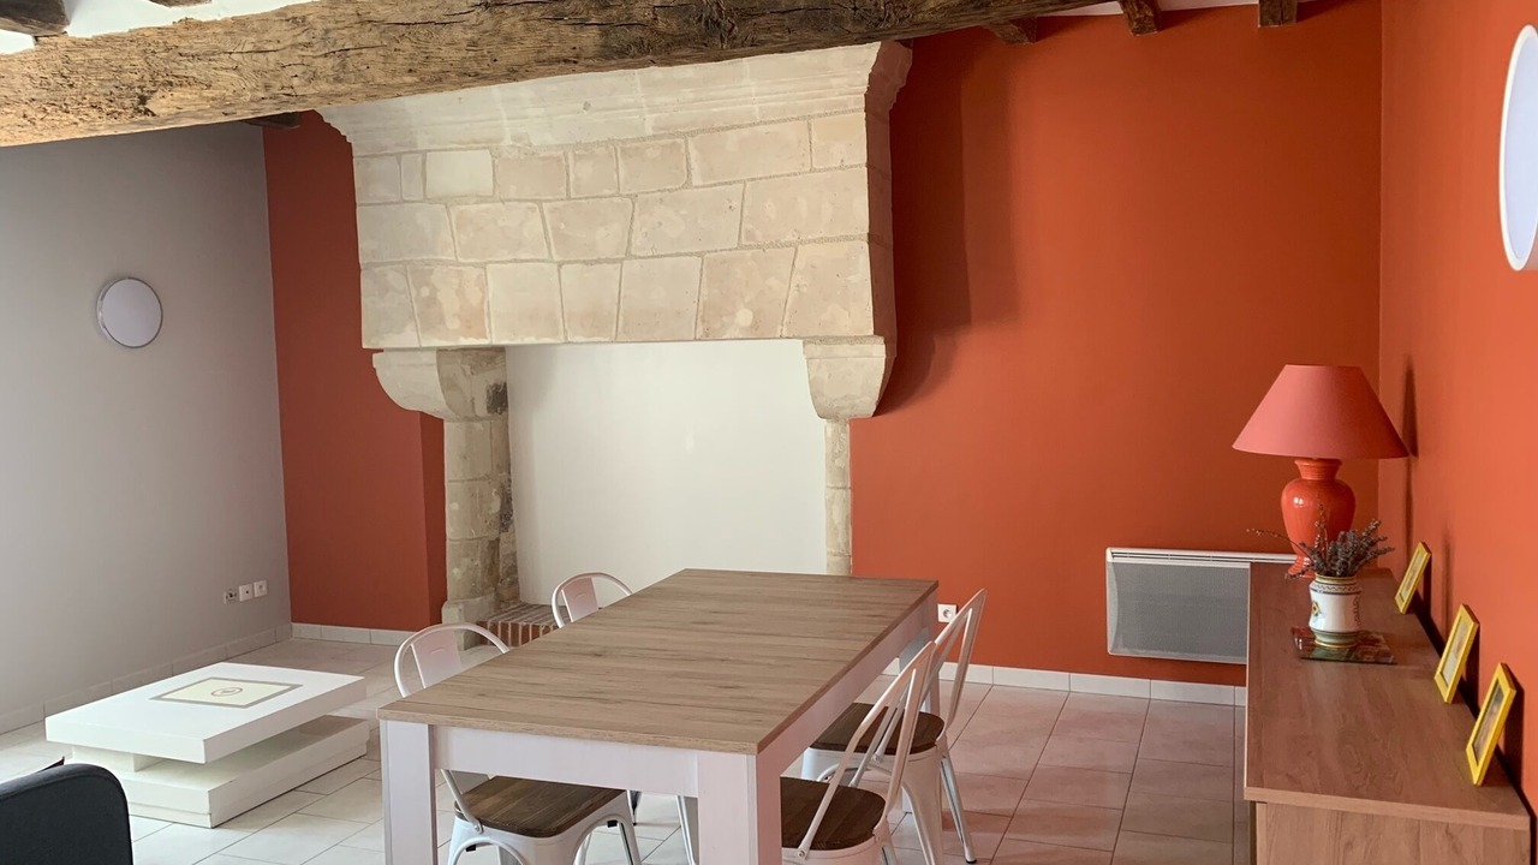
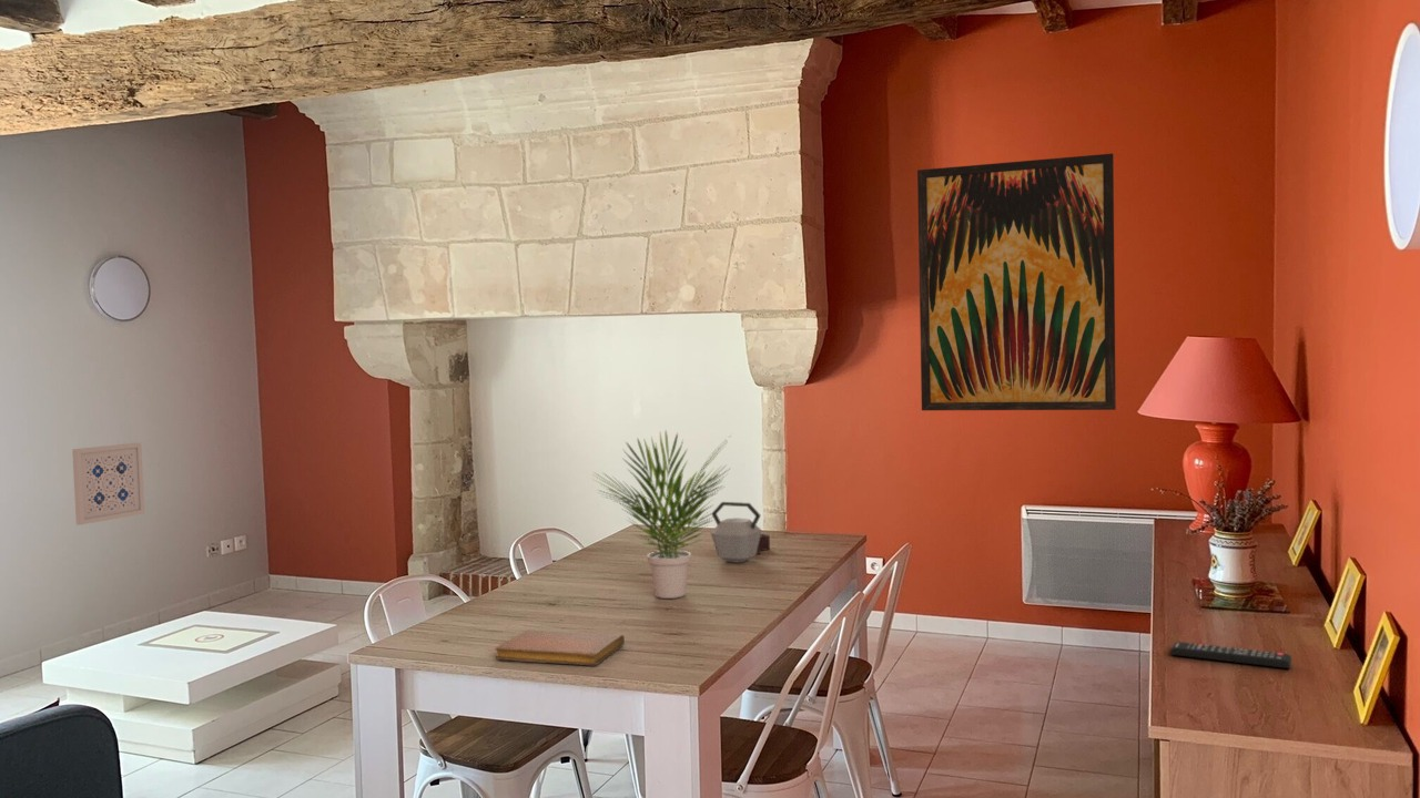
+ notebook [495,630,626,666]
+ wall art [71,441,145,526]
+ wall art [916,153,1117,411]
+ remote control [1169,641,1292,669]
+ kettle [710,501,771,564]
+ potted plant [591,430,733,600]
